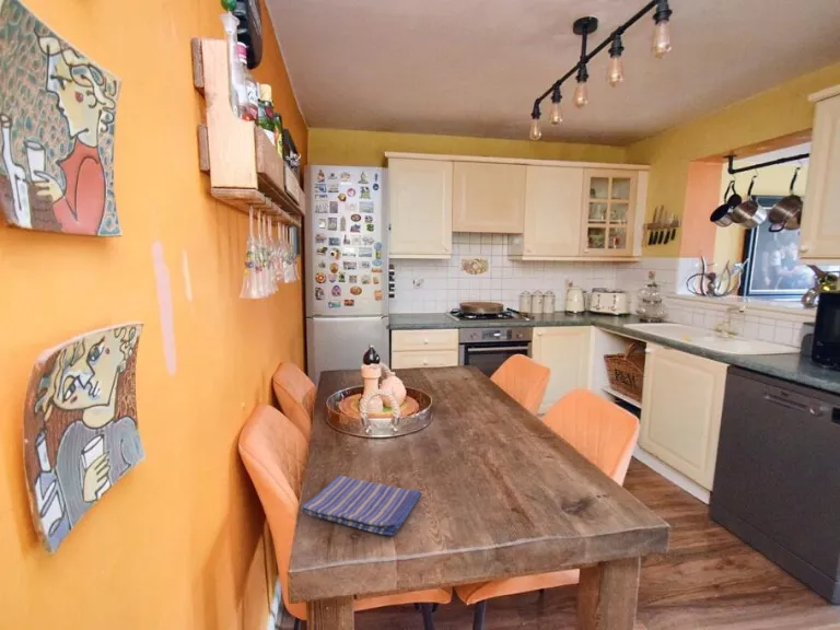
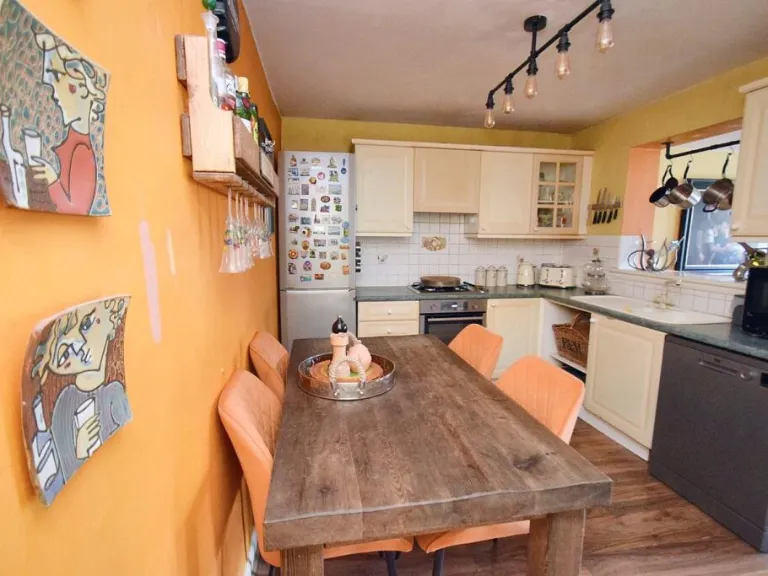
- dish towel [300,474,422,537]
